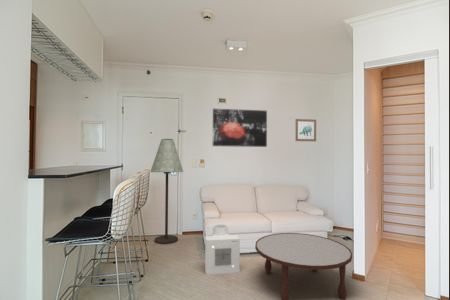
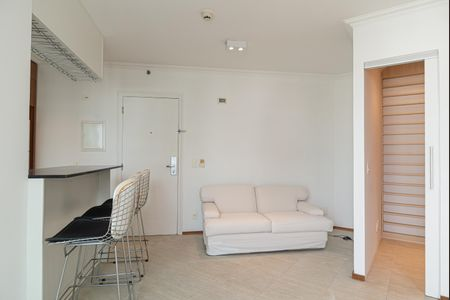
- air purifier [204,223,241,276]
- coffee table [254,232,353,300]
- floor lamp [149,138,184,245]
- wall art [212,108,268,148]
- wall art [295,118,317,142]
